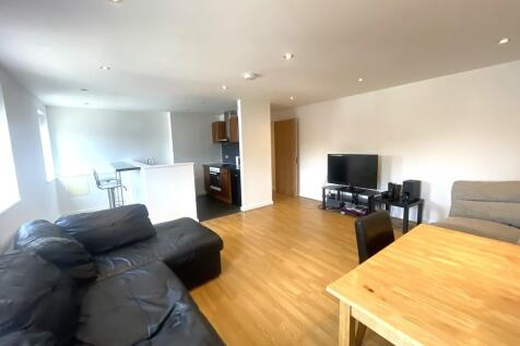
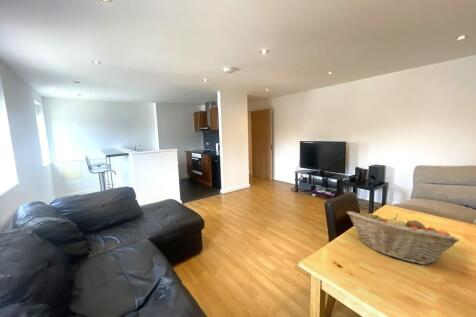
+ fruit basket [346,210,460,266]
